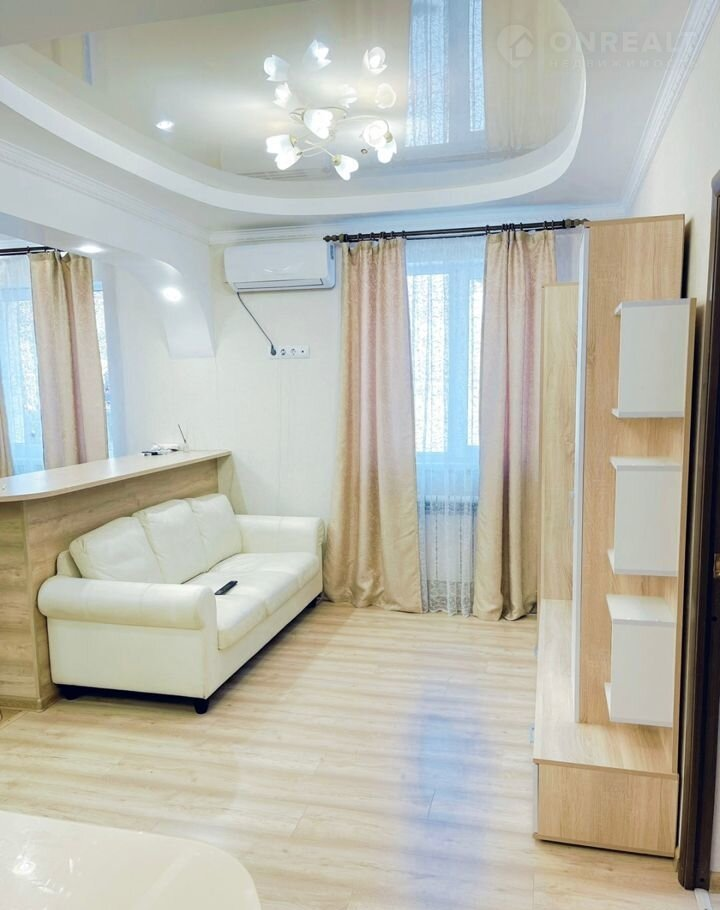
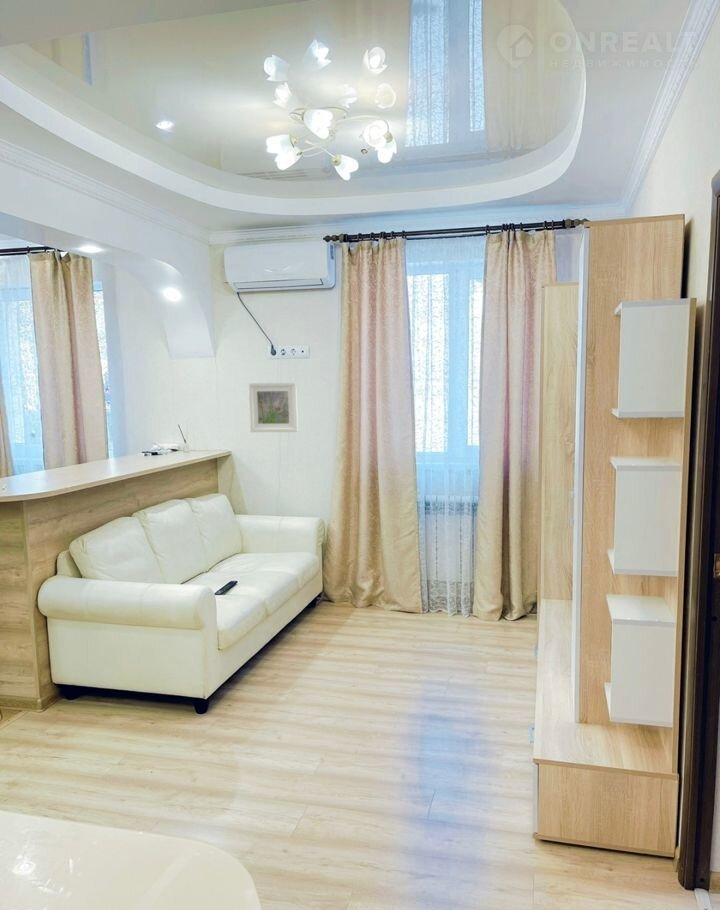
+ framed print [248,381,299,433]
